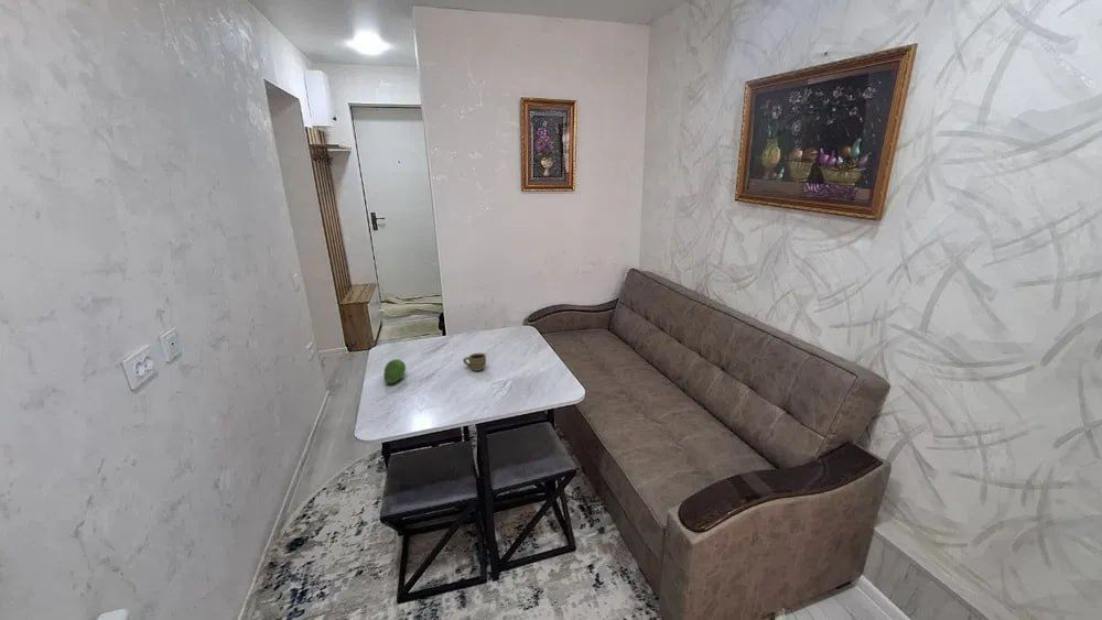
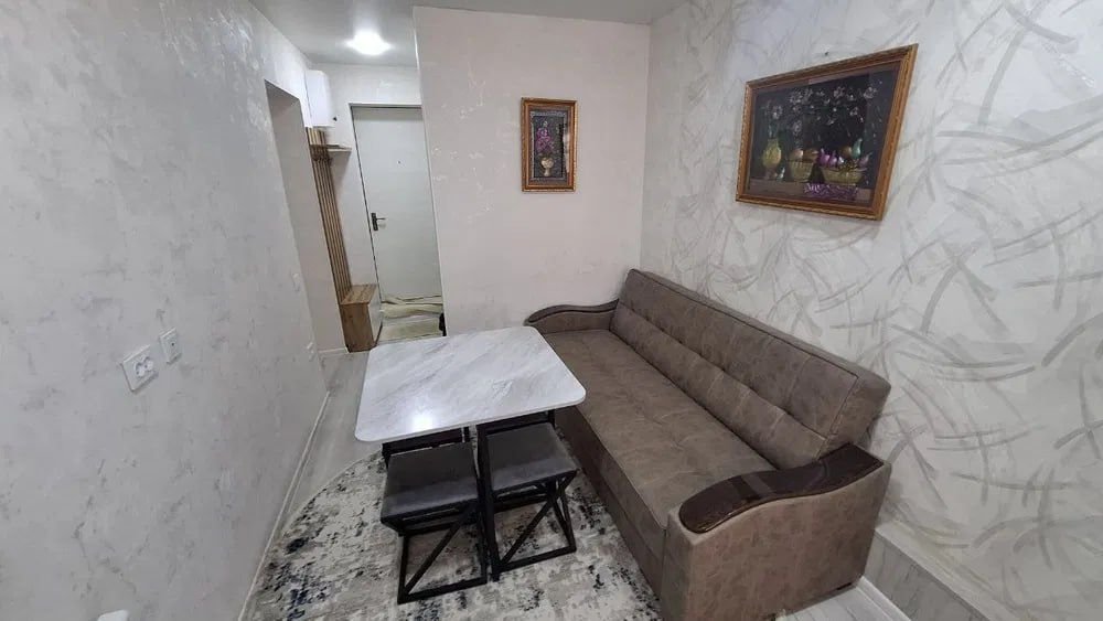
- cup [462,352,487,372]
- fruit [382,358,407,384]
